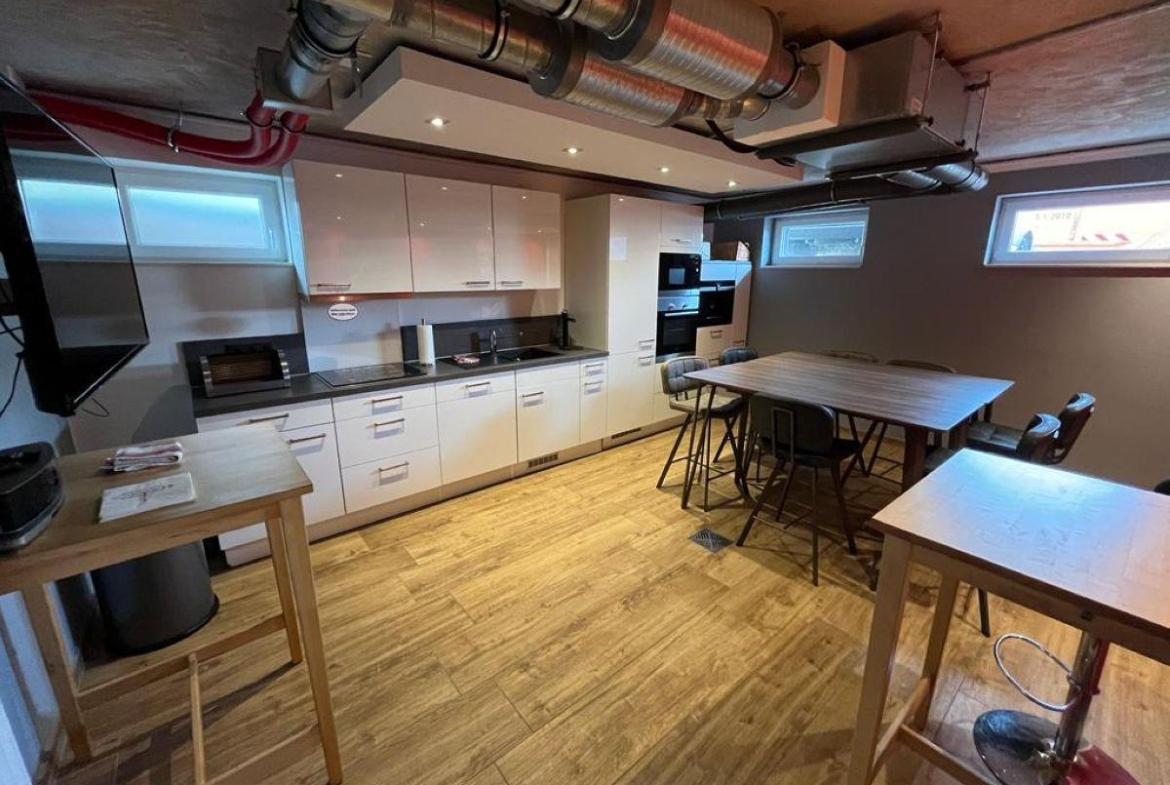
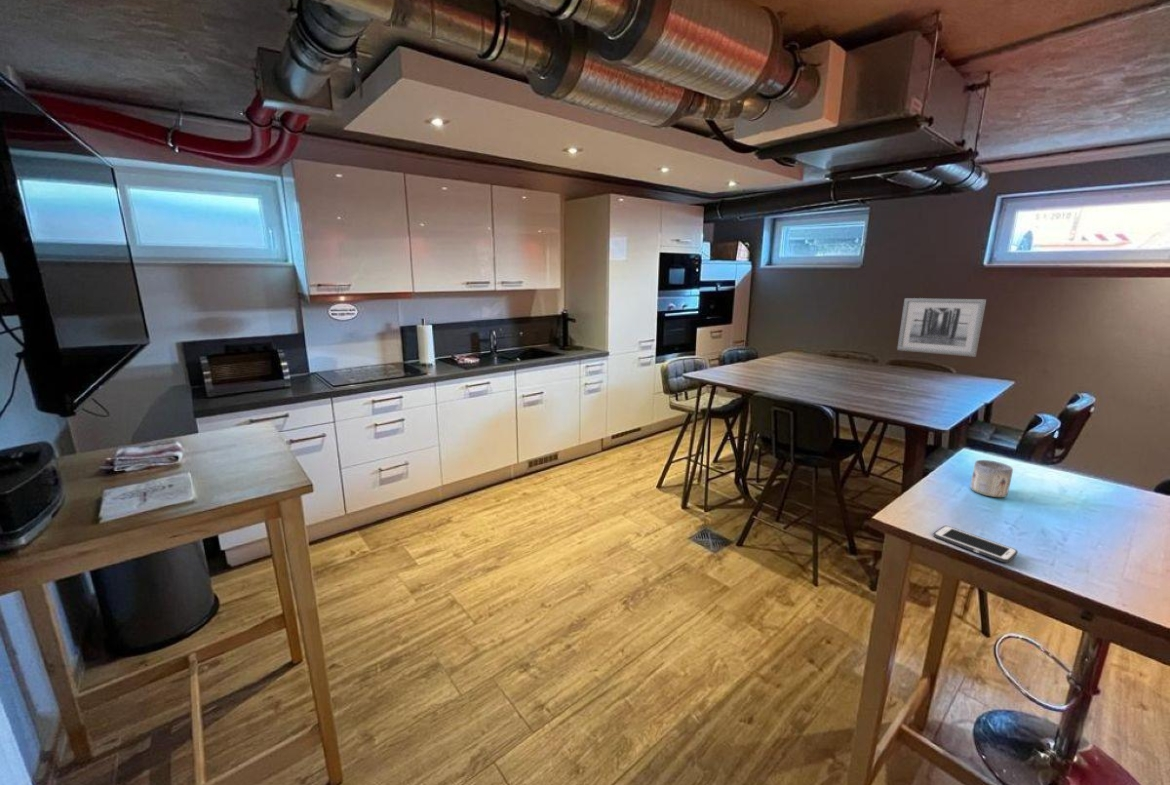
+ cell phone [932,525,1019,564]
+ wall art [896,297,987,358]
+ mug [970,459,1014,498]
